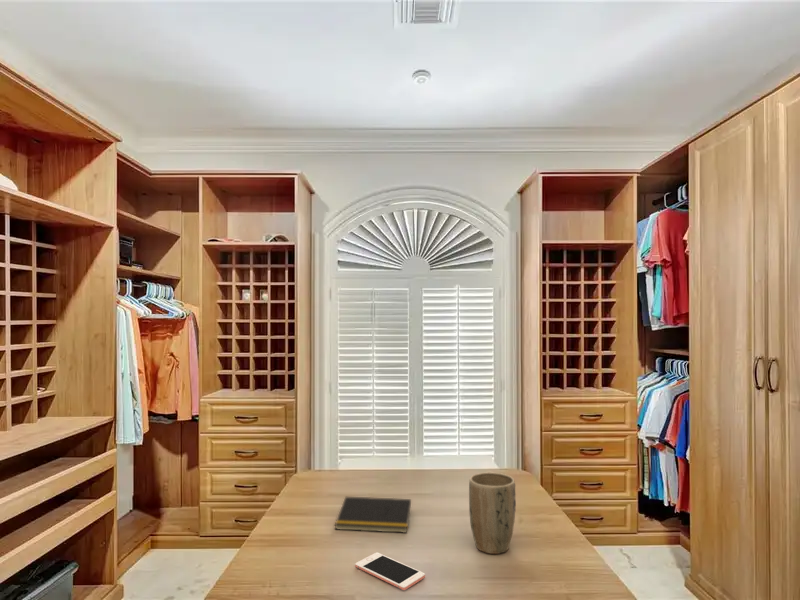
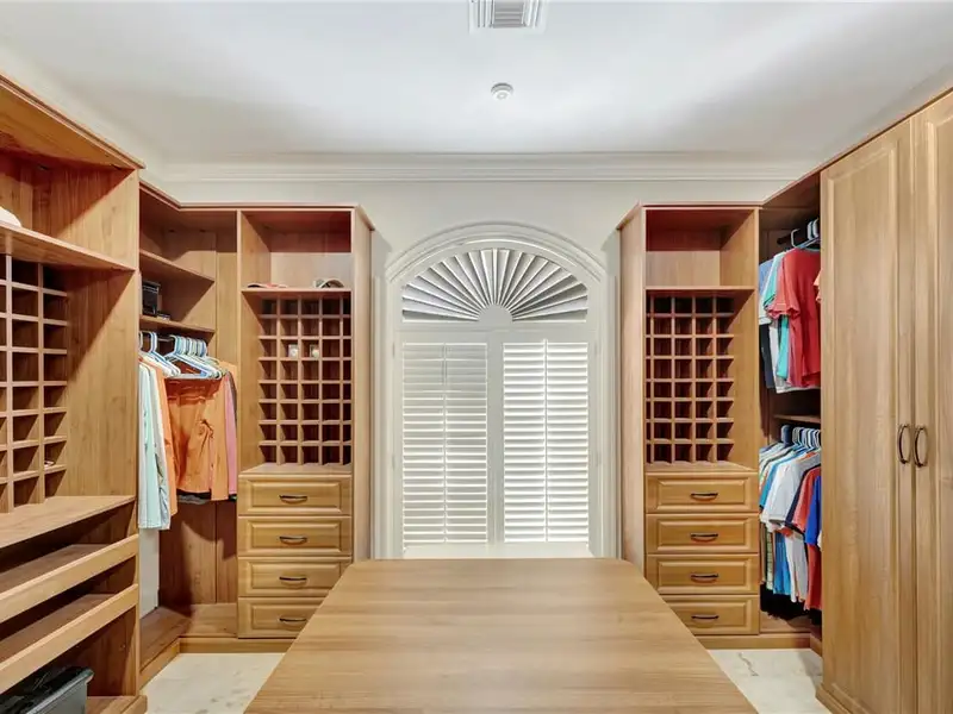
- notepad [334,496,412,534]
- plant pot [468,471,517,555]
- cell phone [354,552,426,591]
